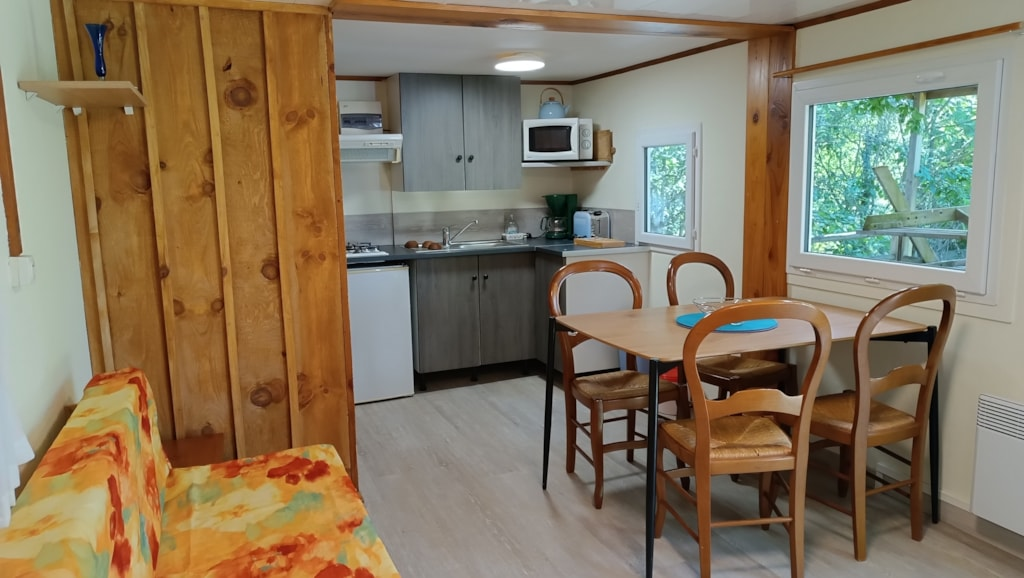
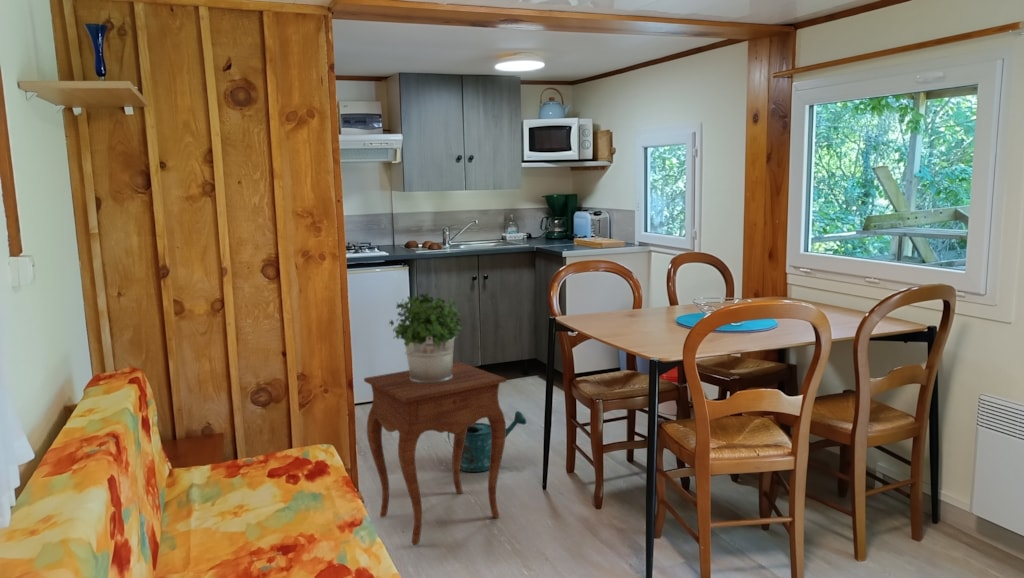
+ potted plant [388,292,463,383]
+ side table [363,361,507,546]
+ watering can [447,410,527,473]
